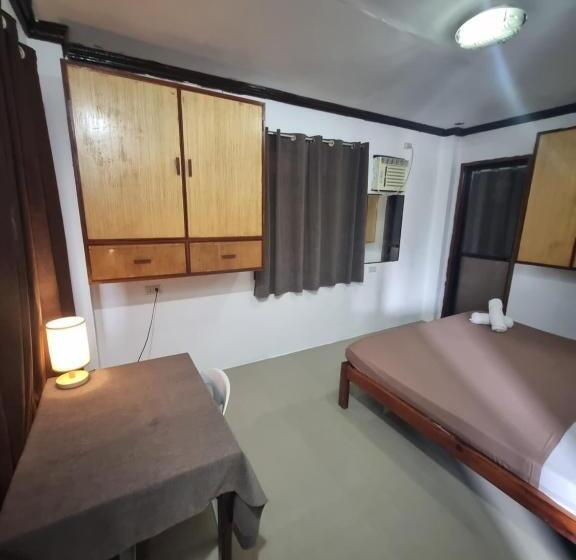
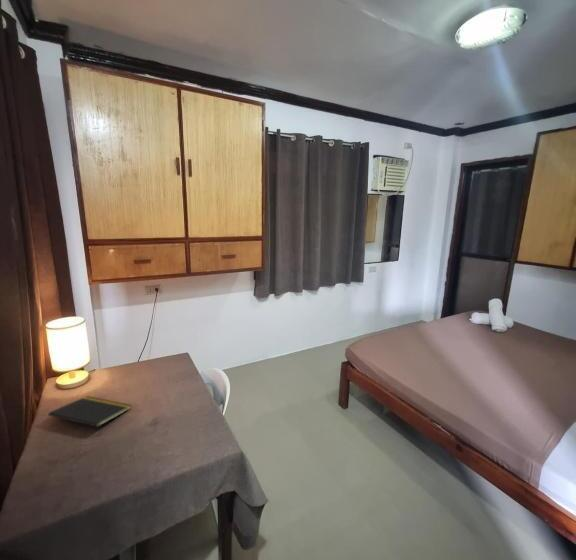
+ notepad [47,395,132,436]
